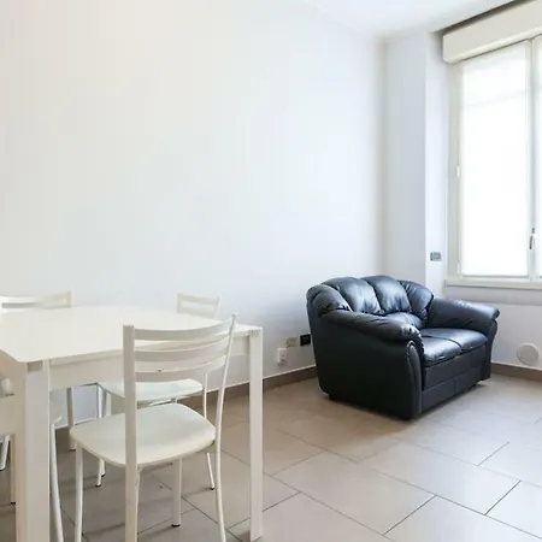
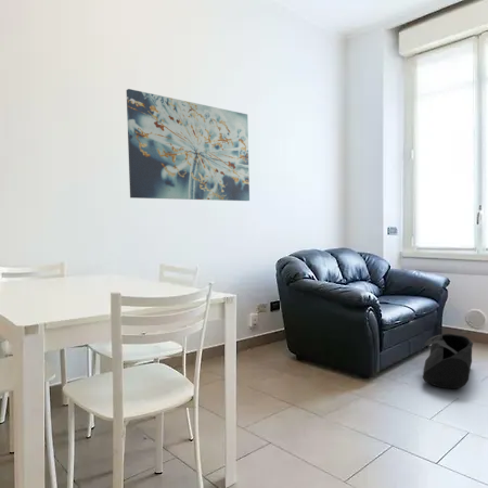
+ bag [422,333,474,390]
+ wall art [126,88,251,202]
